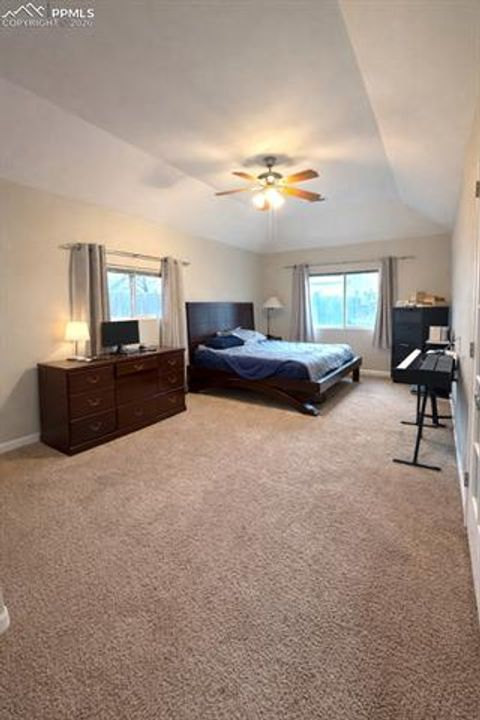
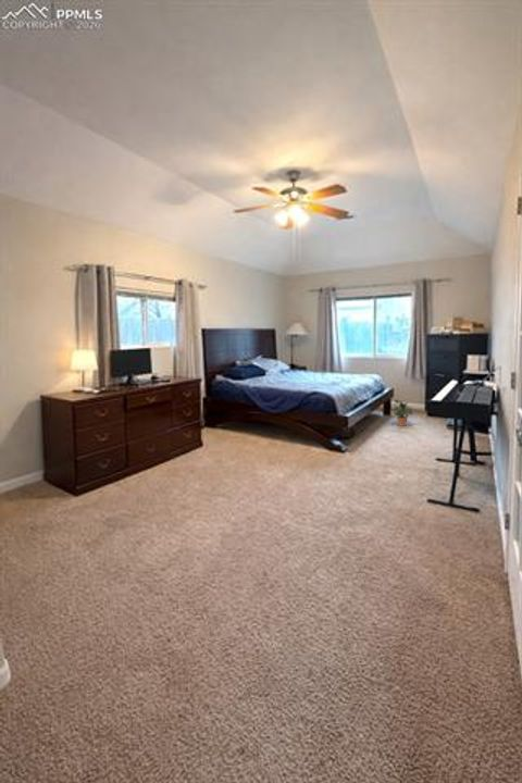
+ potted plant [390,399,419,427]
